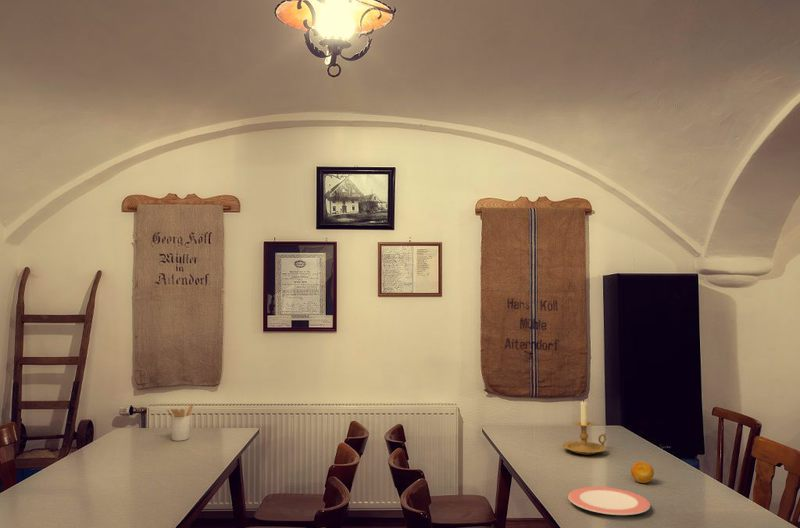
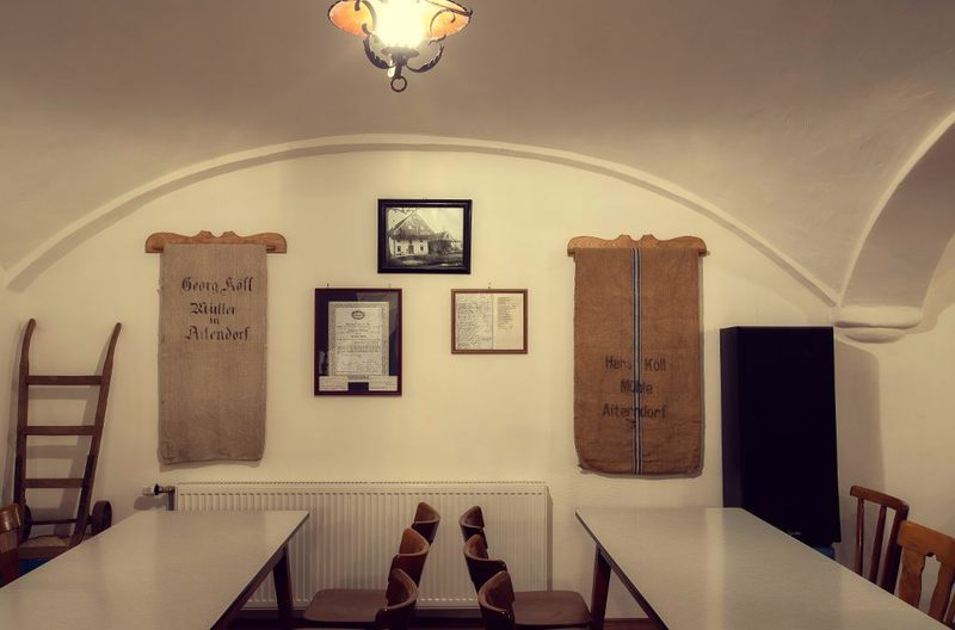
- fruit [630,461,655,484]
- candle holder [562,399,607,456]
- plate [567,486,651,516]
- utensil holder [166,403,194,442]
